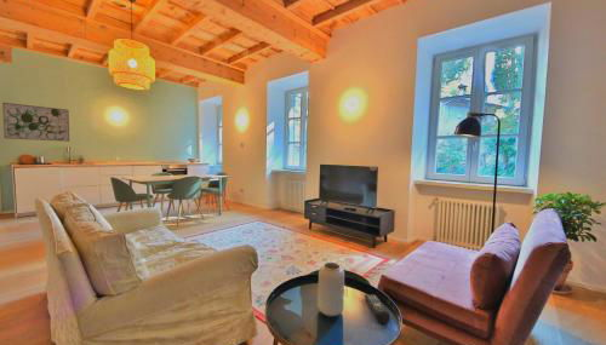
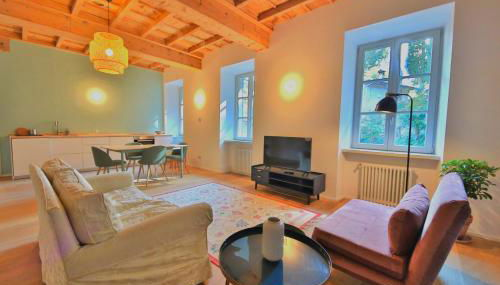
- wall art [1,102,70,143]
- remote control [364,293,391,324]
